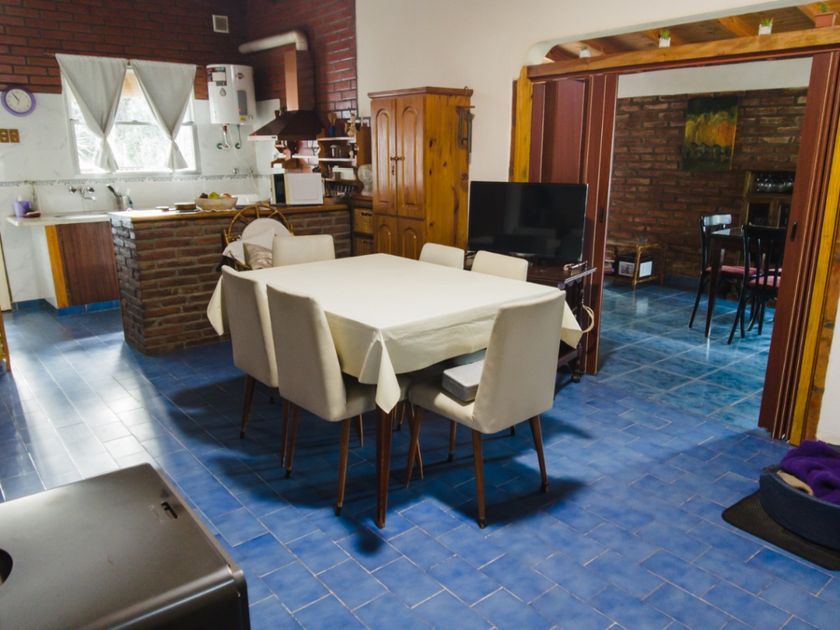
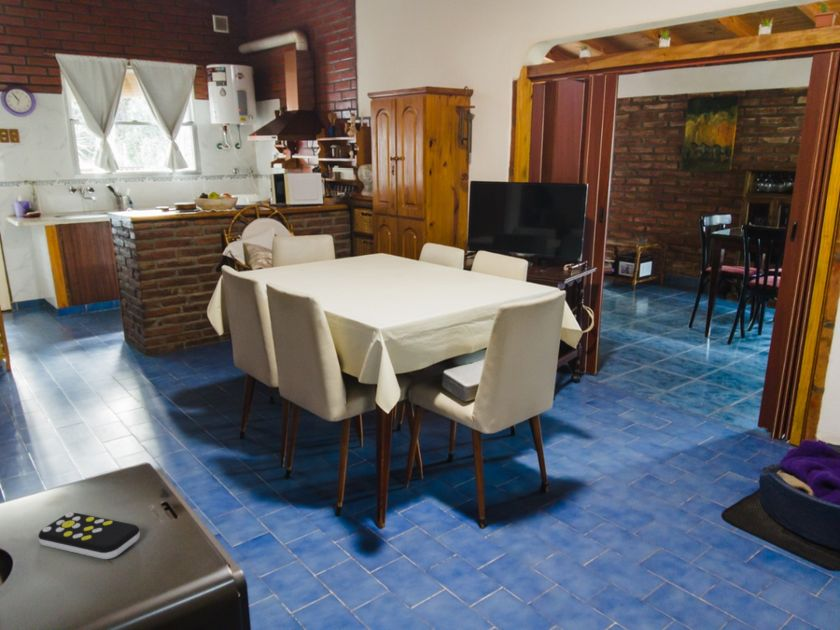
+ remote control [37,512,141,560]
